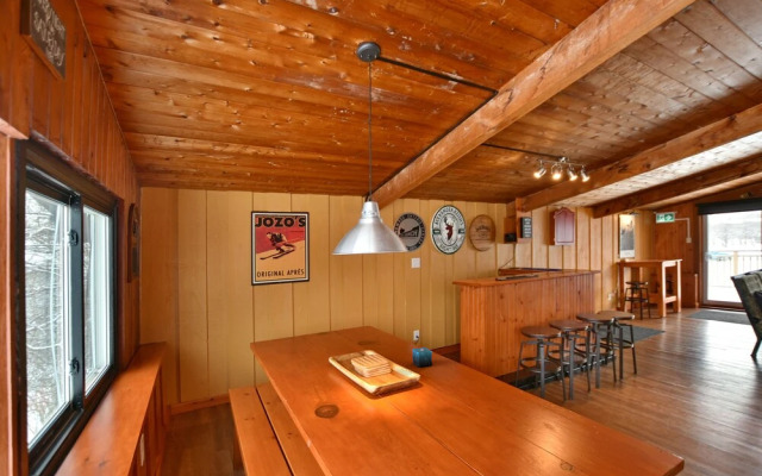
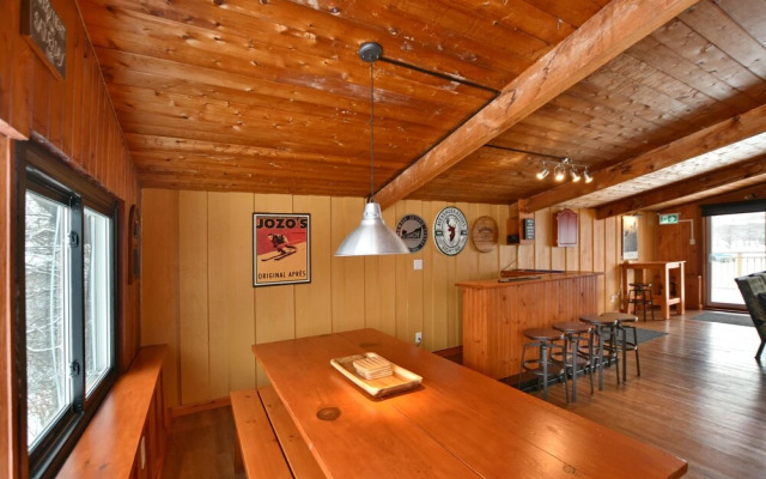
- candle [411,343,433,369]
